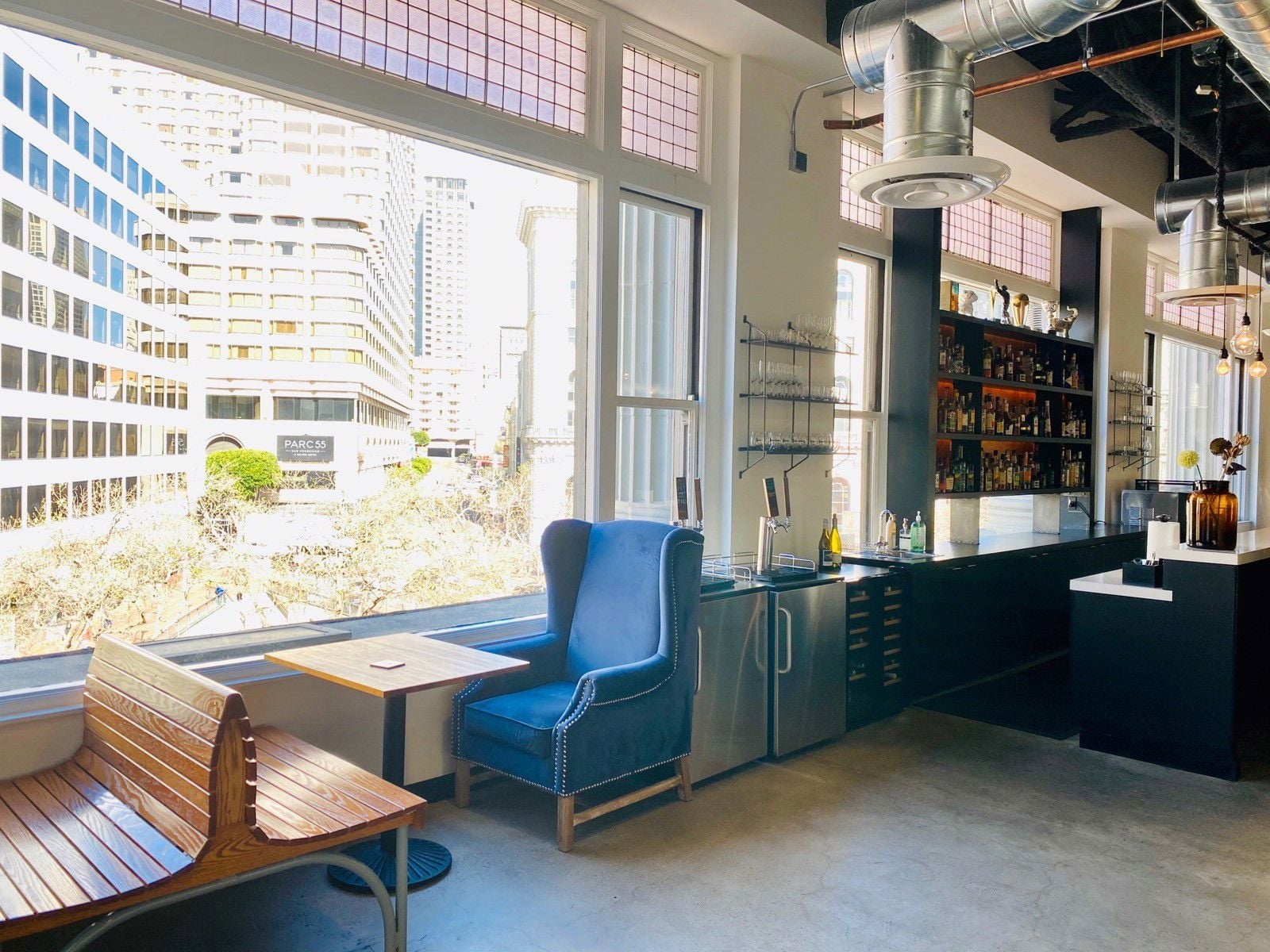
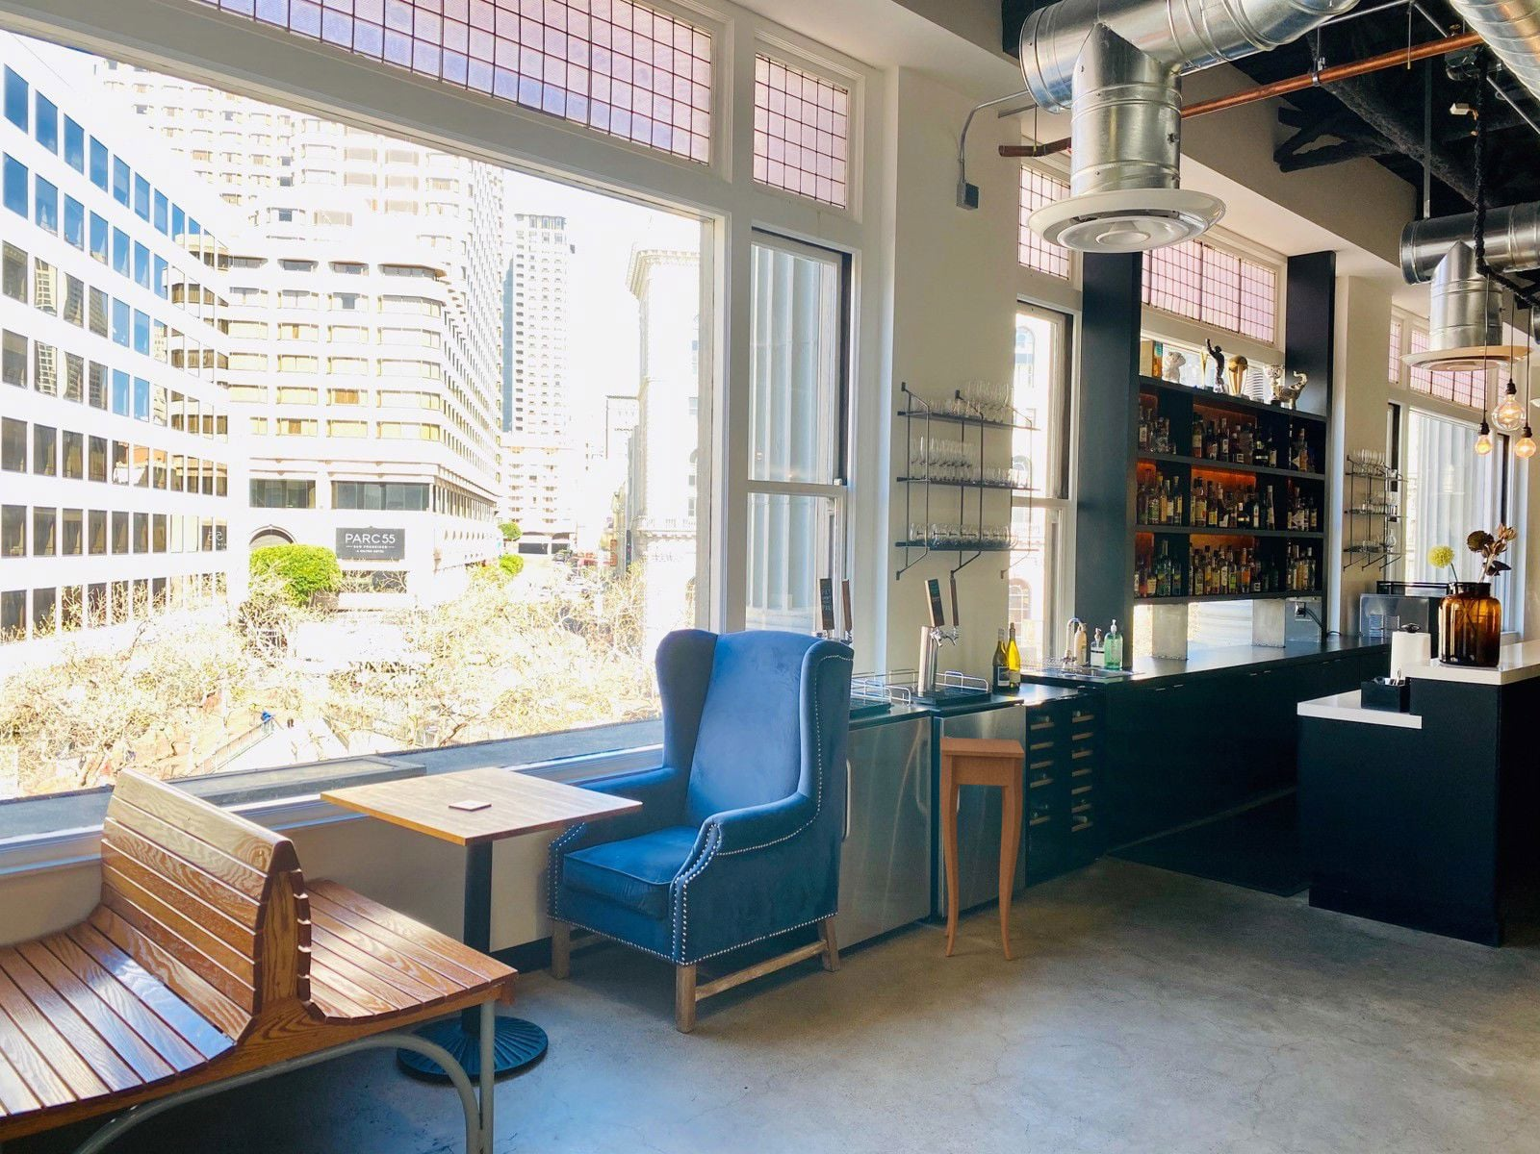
+ side table [940,737,1026,961]
